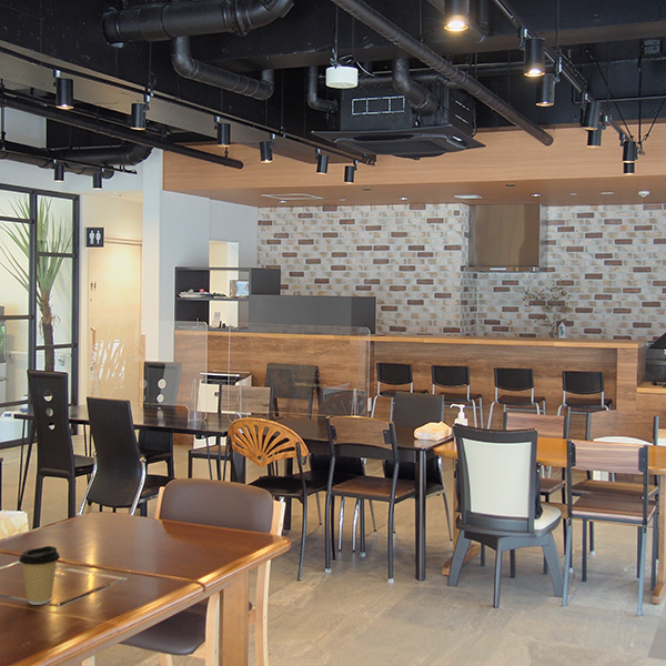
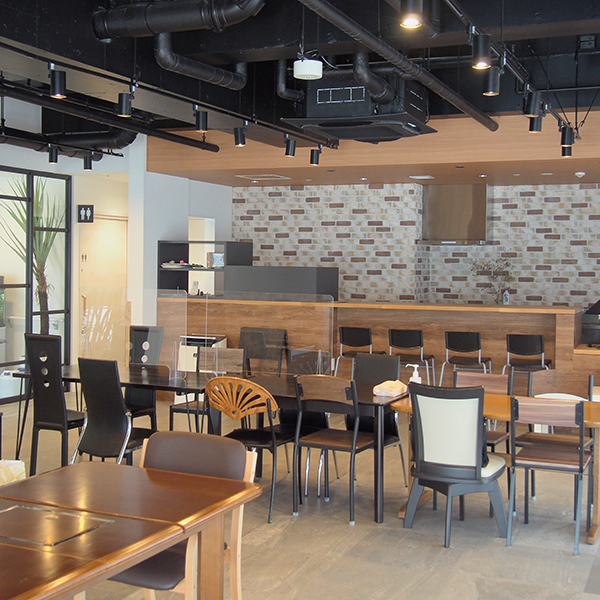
- coffee cup [18,545,61,606]
